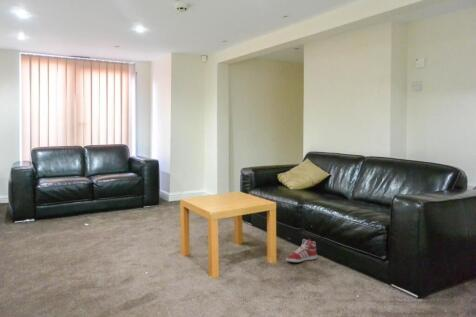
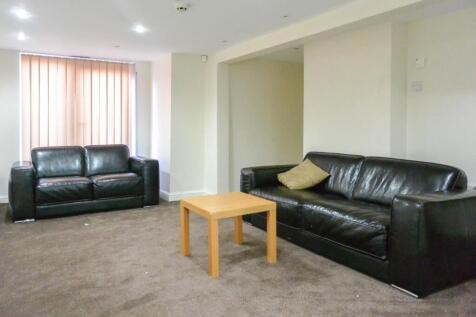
- sneaker [285,238,318,263]
